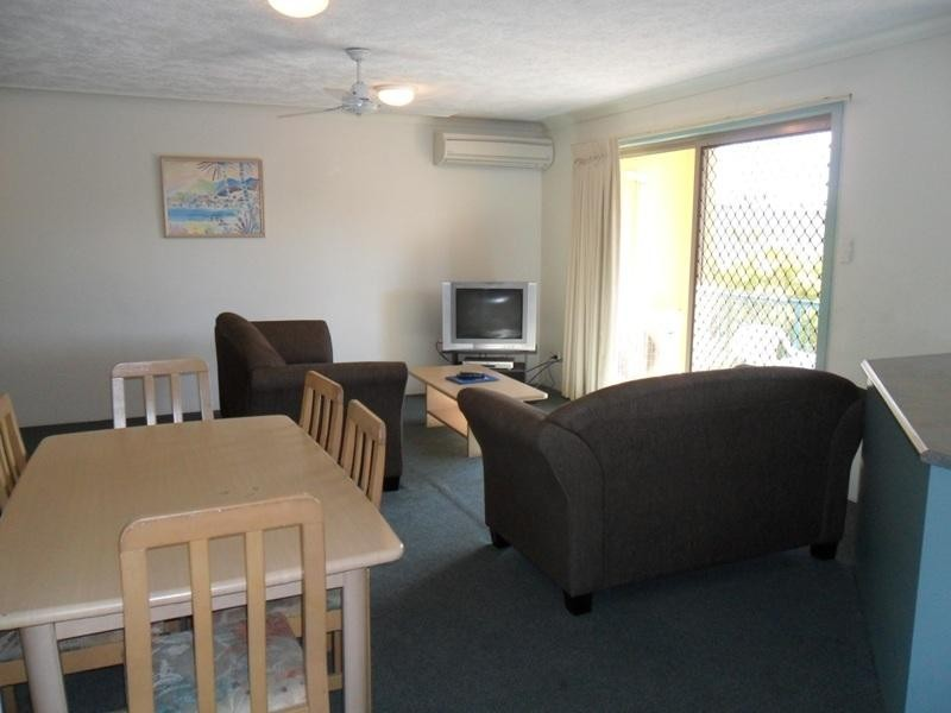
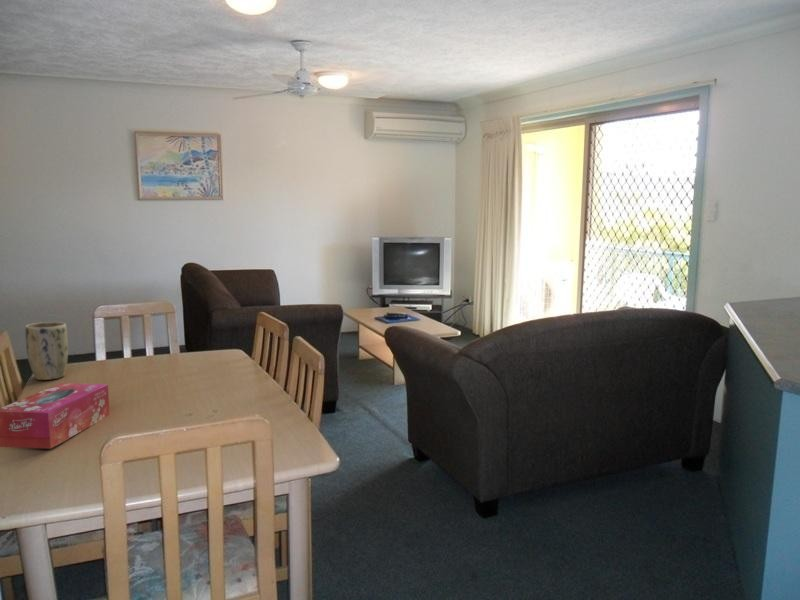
+ plant pot [24,321,69,381]
+ tissue box [0,382,110,450]
